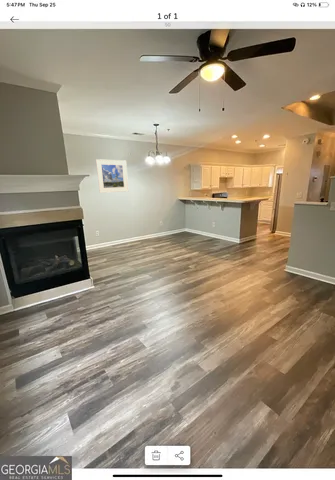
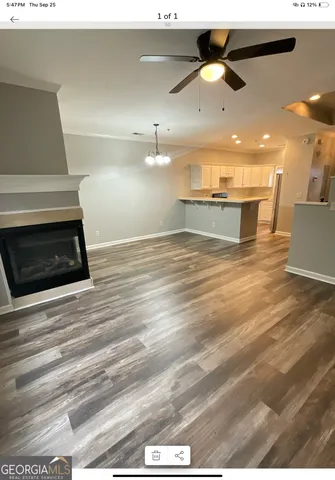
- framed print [95,158,129,194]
